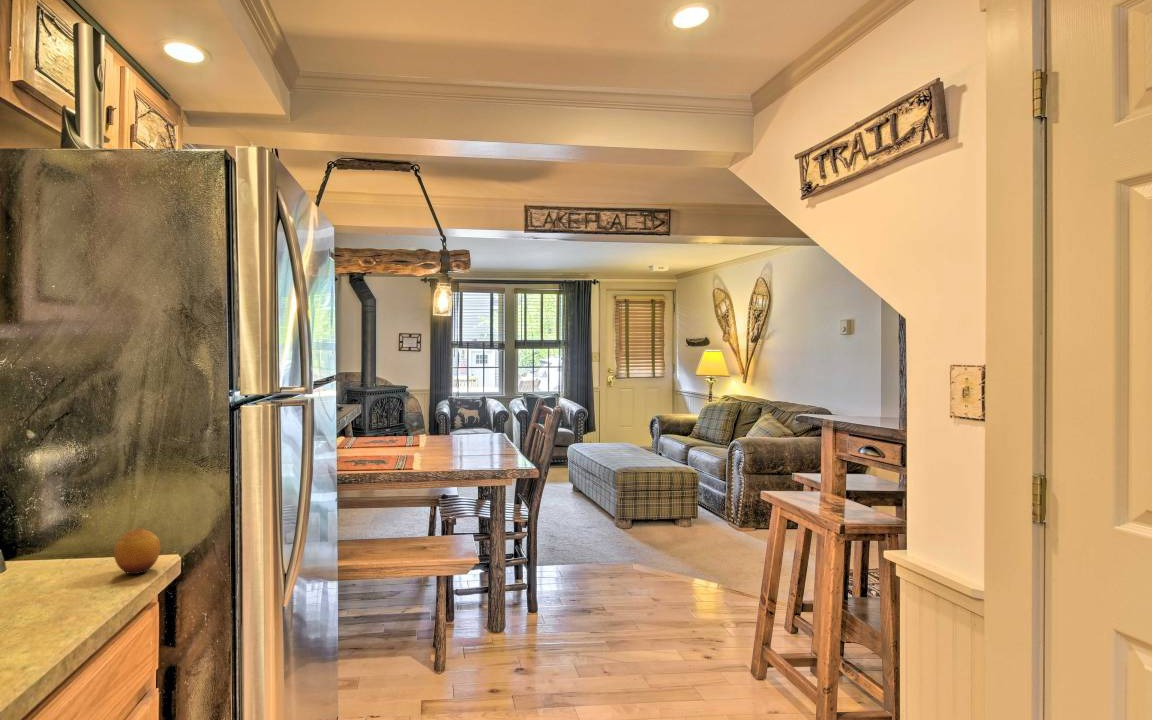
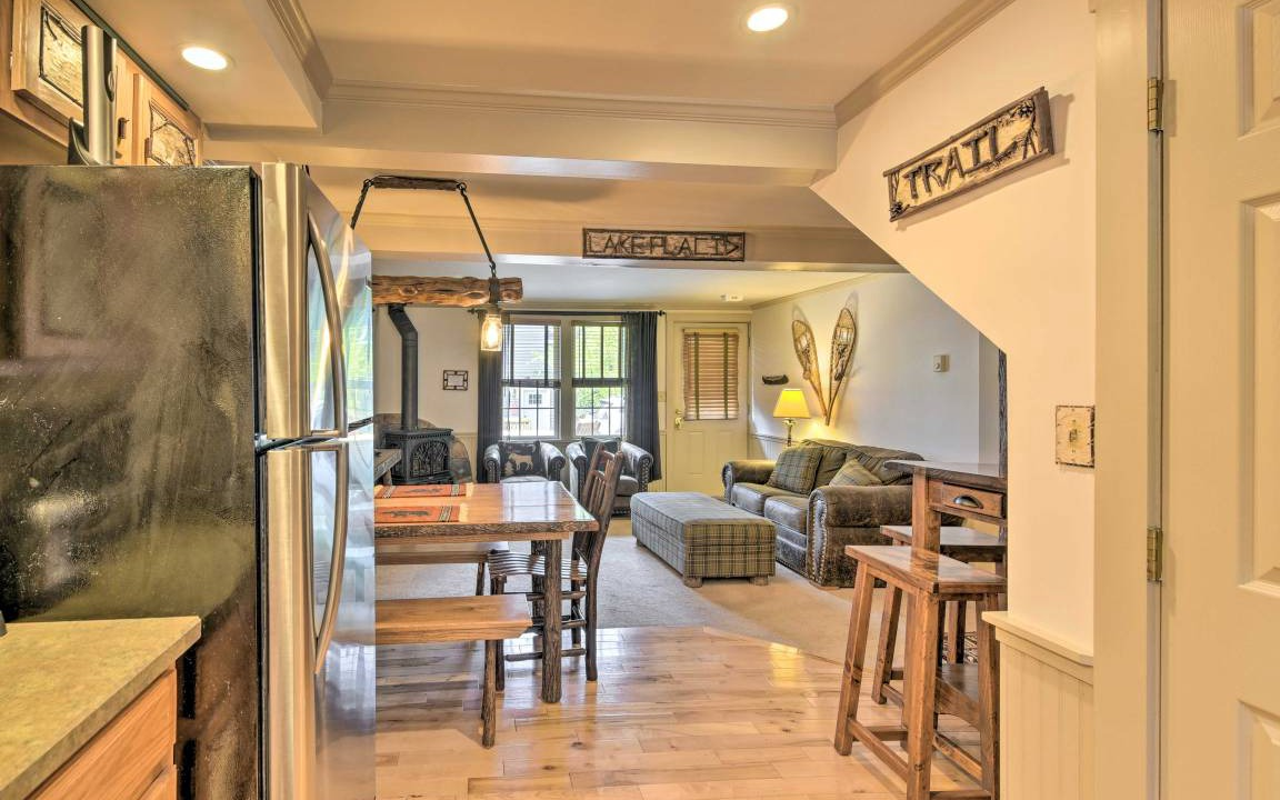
- fruit [113,527,161,575]
